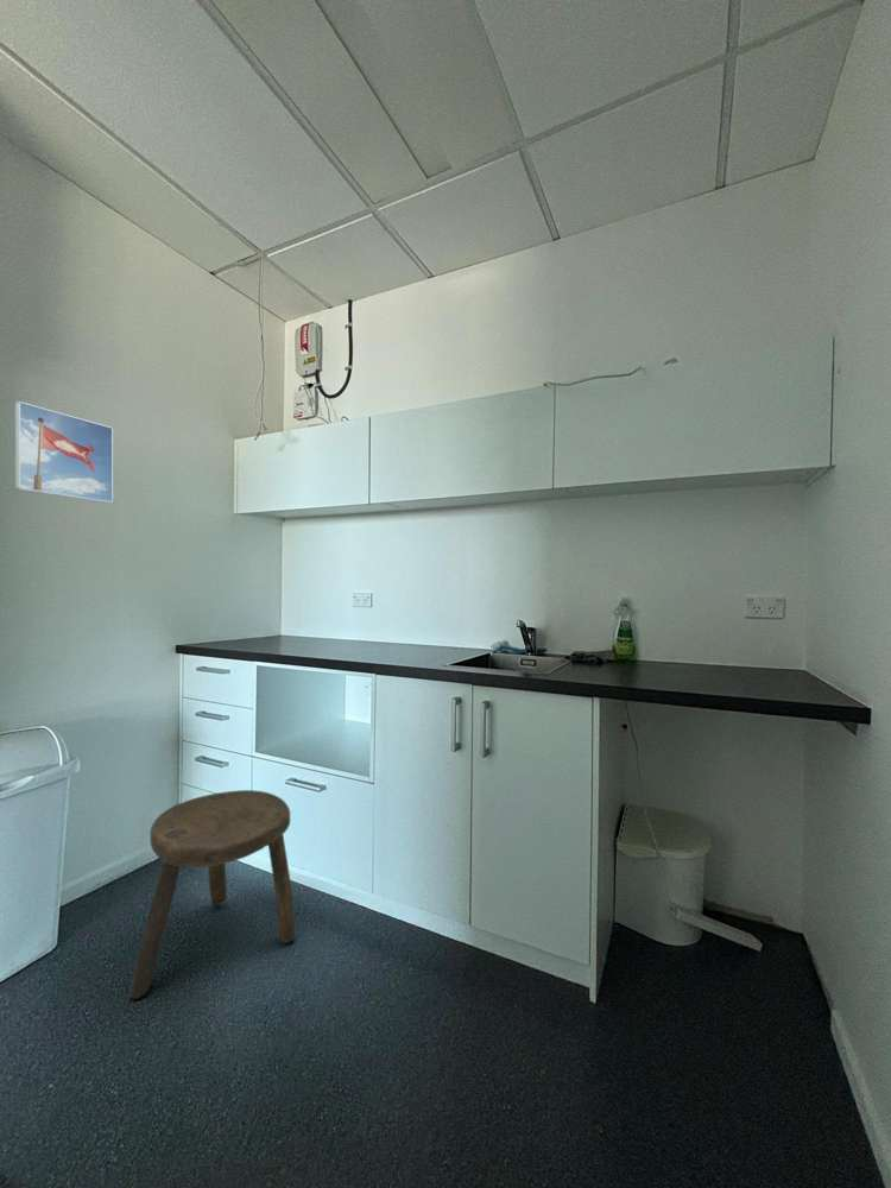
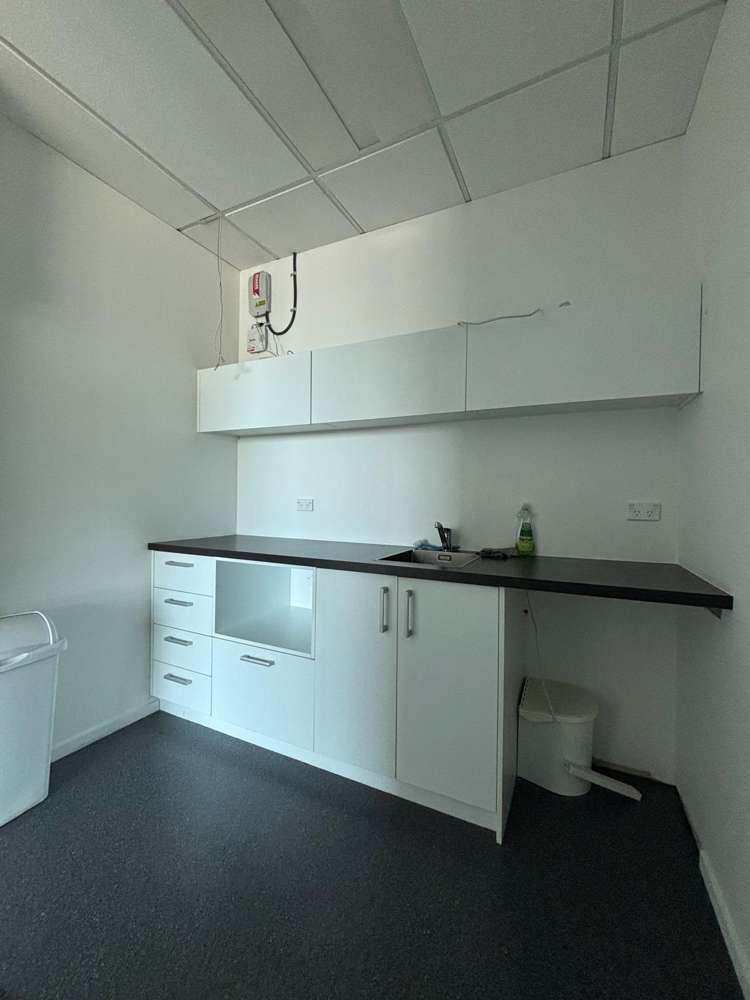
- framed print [13,400,114,505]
- stool [128,789,297,1000]
